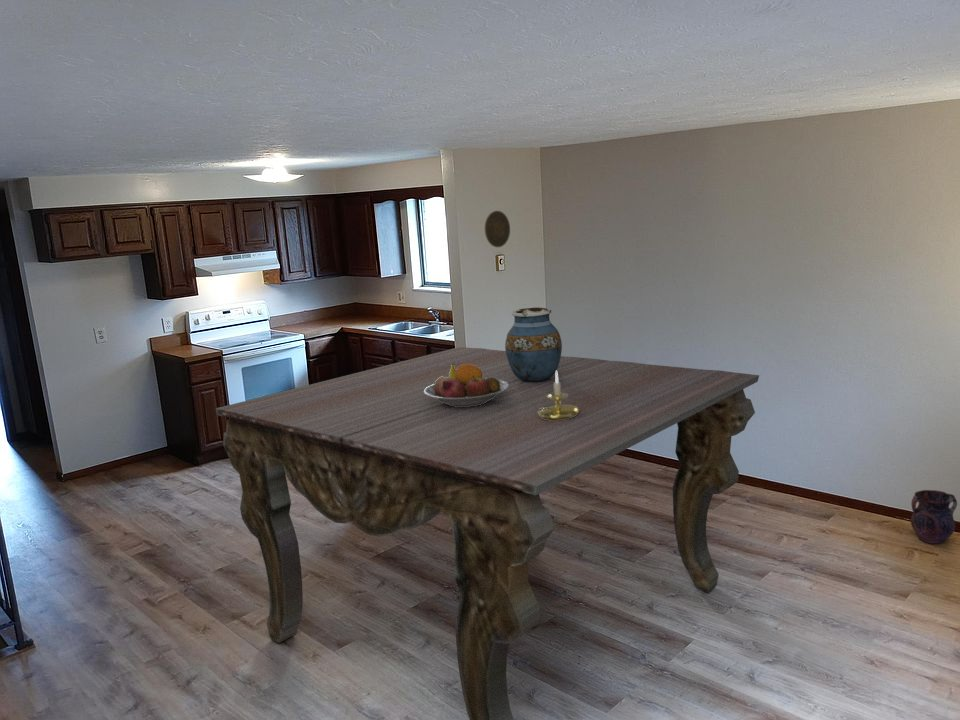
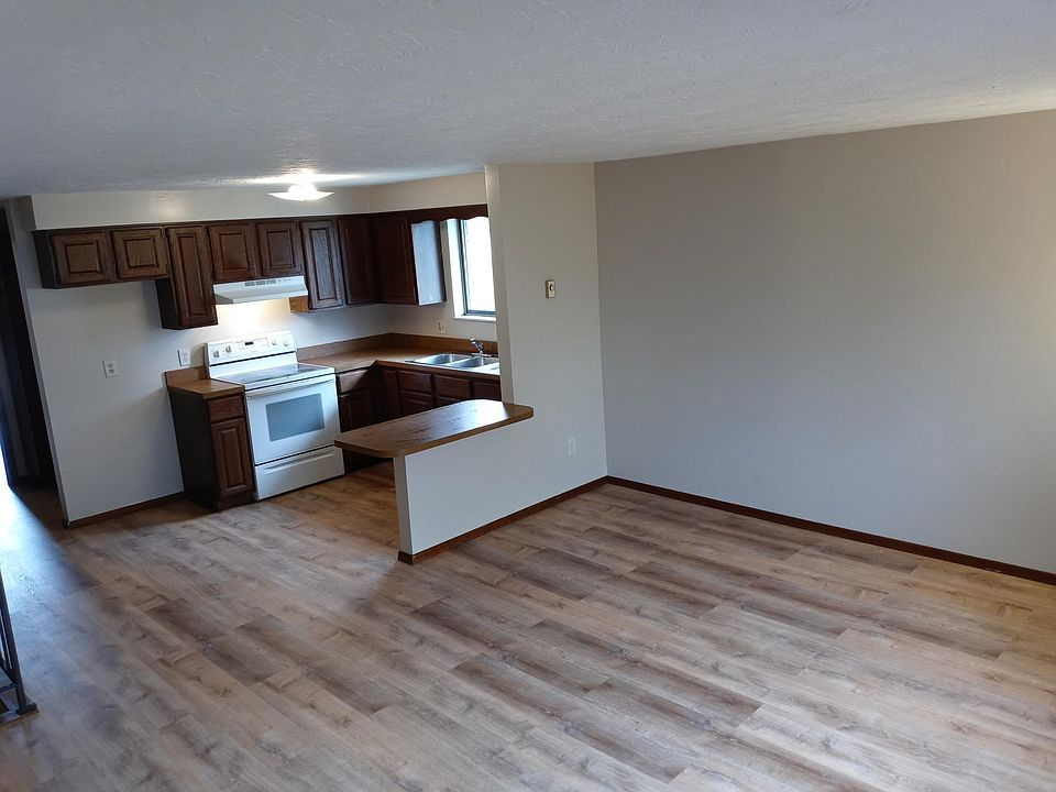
- vase [504,307,563,382]
- vase [910,489,958,545]
- candle holder [538,371,579,421]
- fruit bowl [424,363,509,407]
- decorative plate [484,210,511,248]
- dining table [215,346,760,720]
